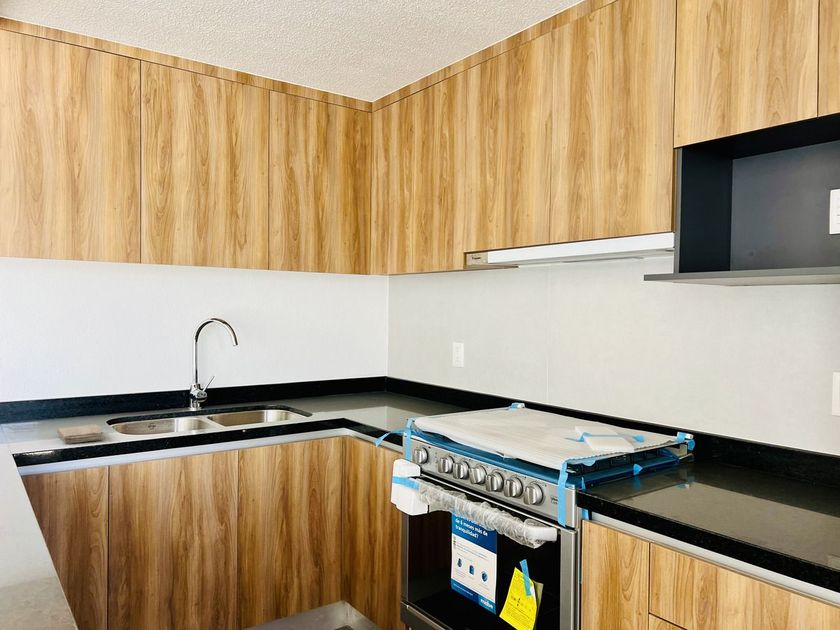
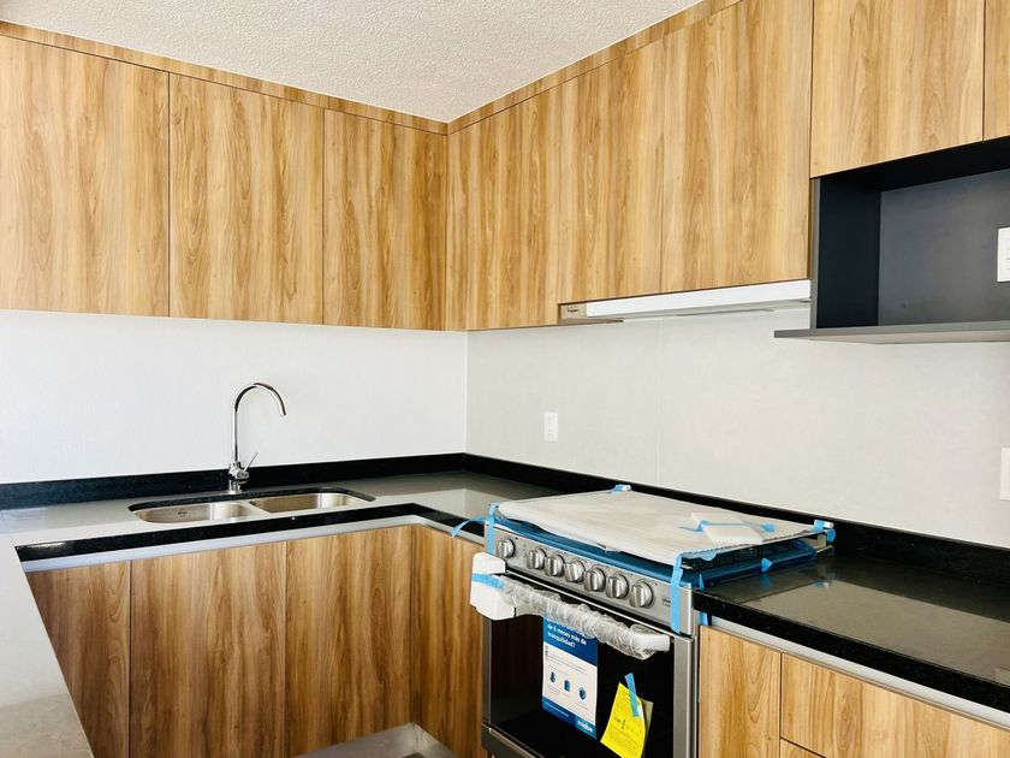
- washcloth [56,424,104,445]
